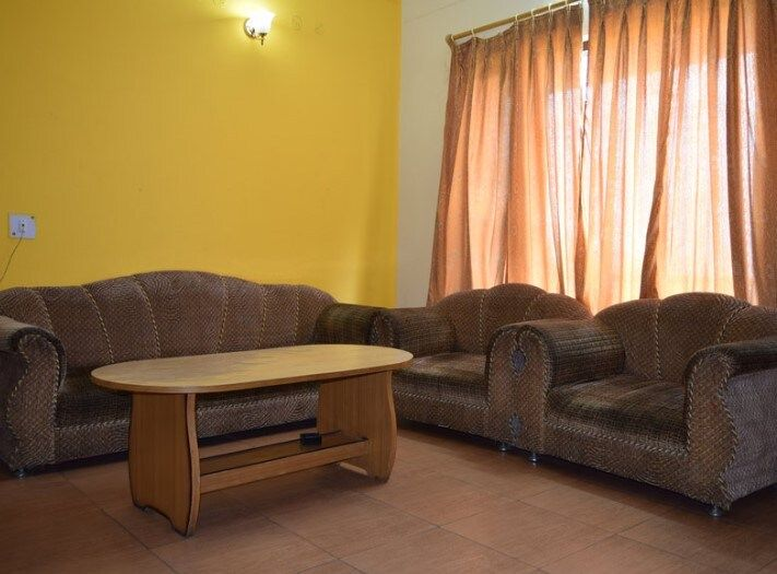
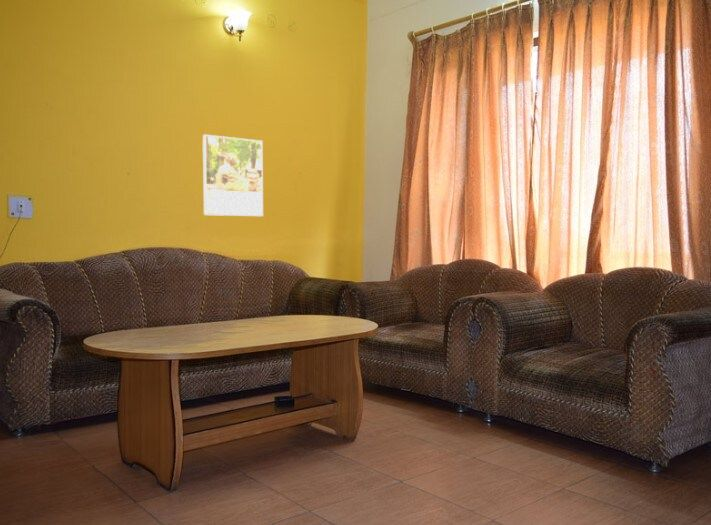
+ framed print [202,134,264,217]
